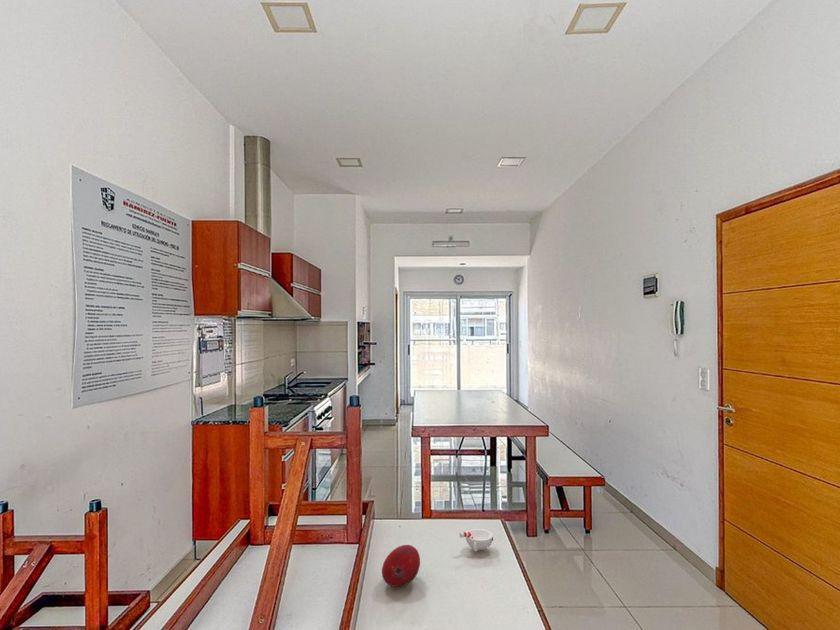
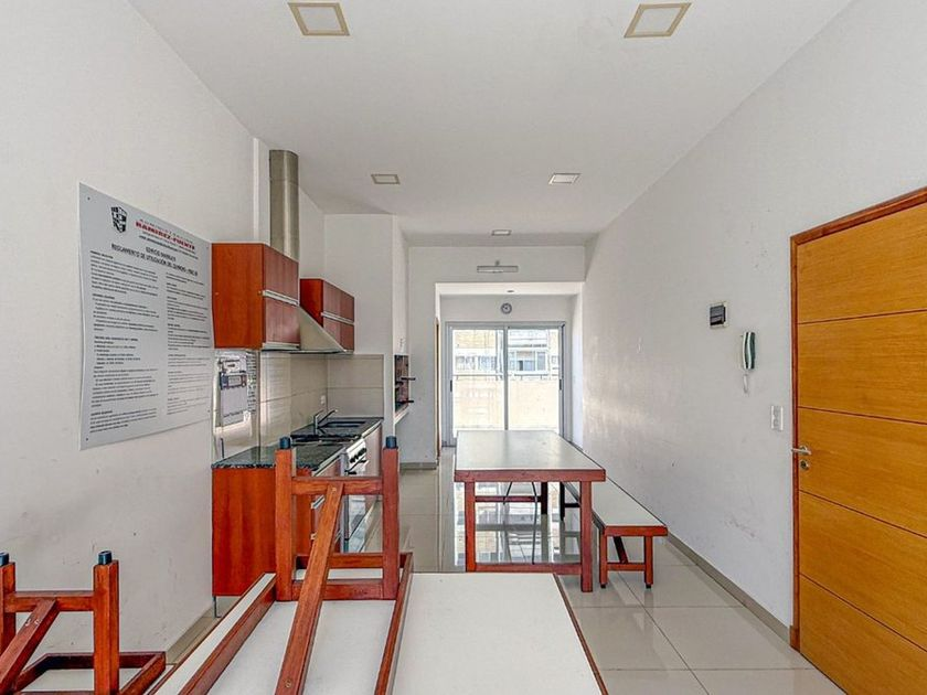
- cup [458,528,494,553]
- fruit [381,544,421,588]
